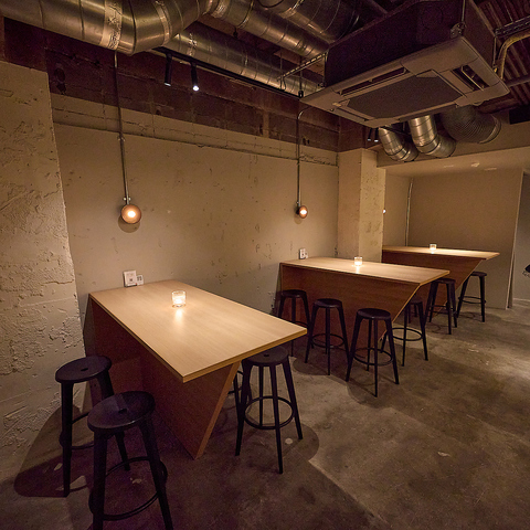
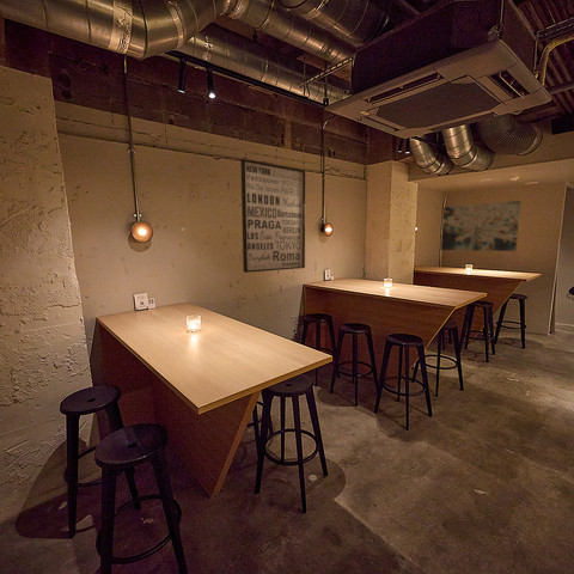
+ wall art [239,158,306,274]
+ wall art [440,200,521,252]
